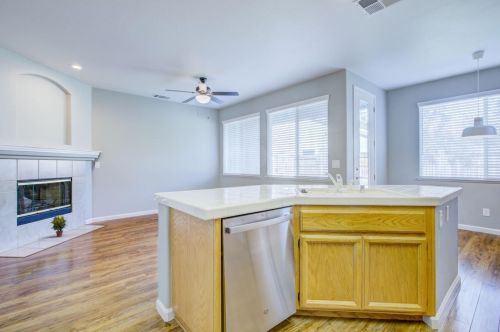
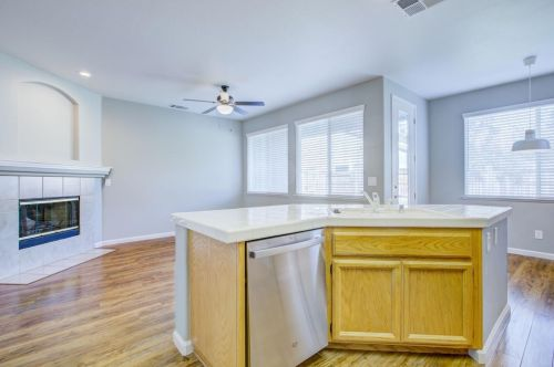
- potted plant [49,214,67,238]
